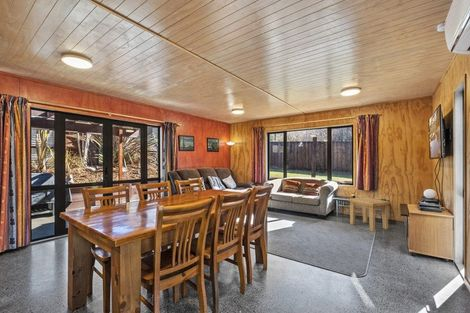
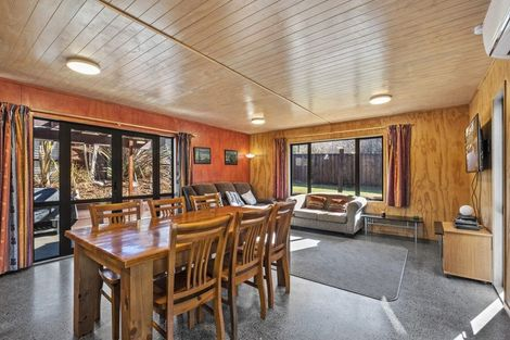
- side table [348,196,391,232]
